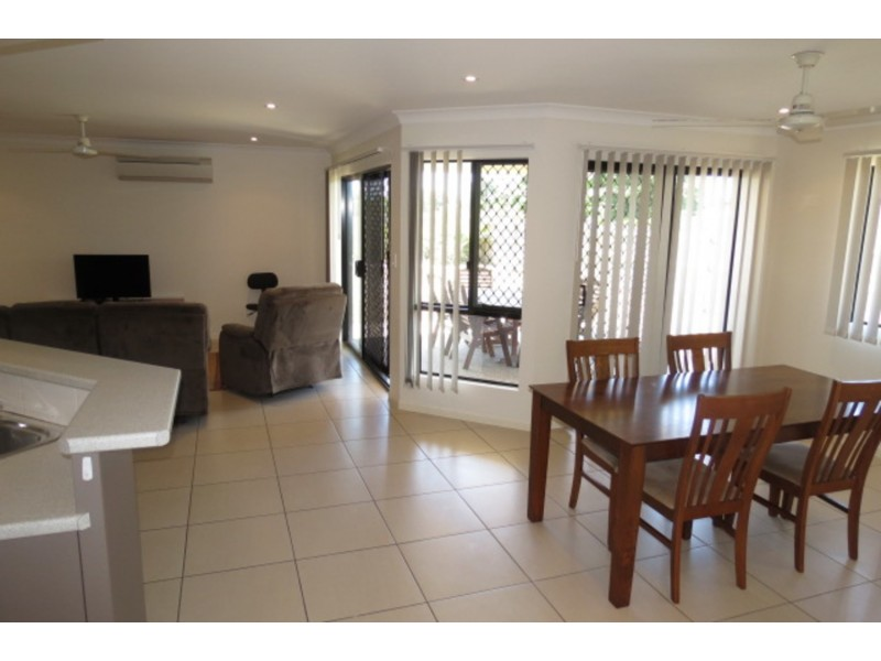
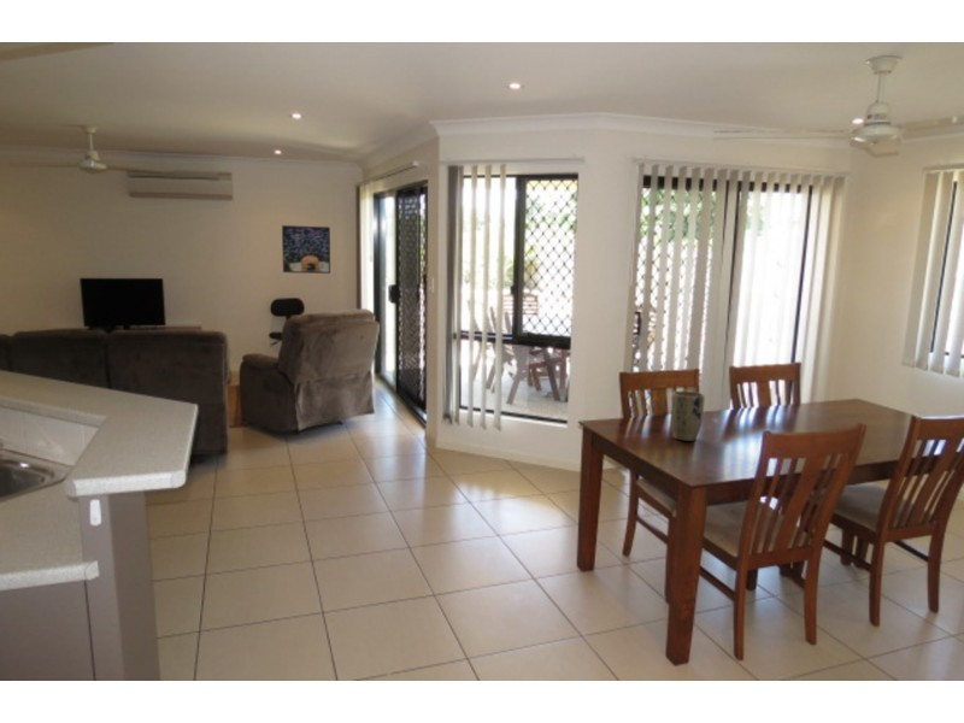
+ plant pot [670,389,706,442]
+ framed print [281,224,331,275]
